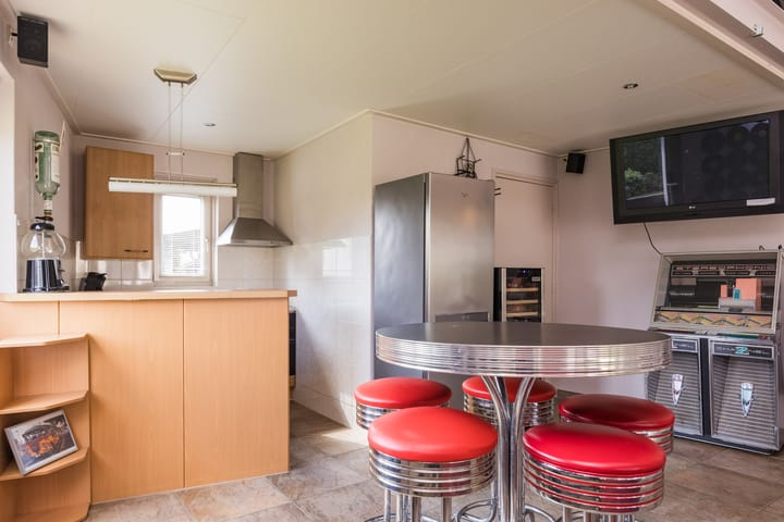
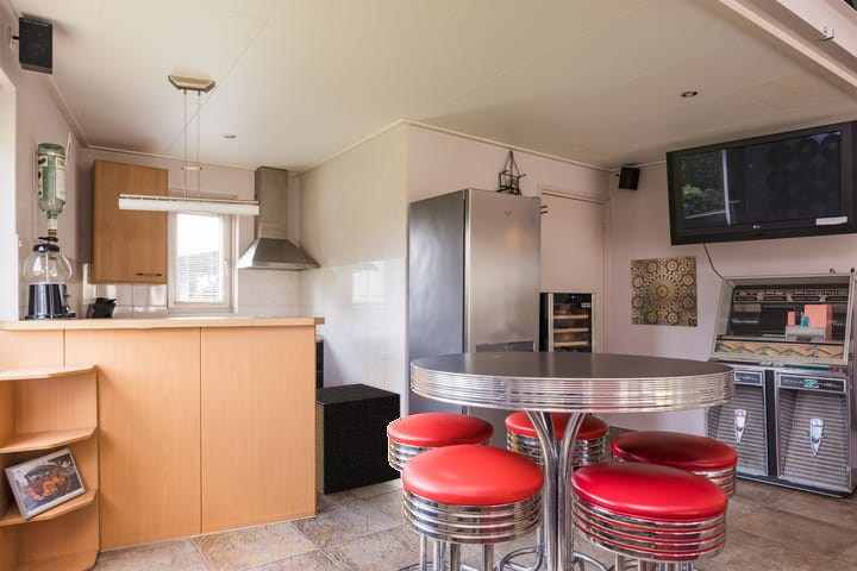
+ waste bin [315,382,402,496]
+ wall art [630,255,699,328]
